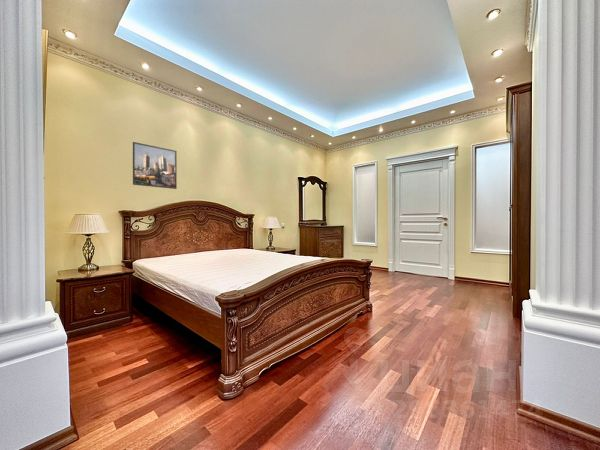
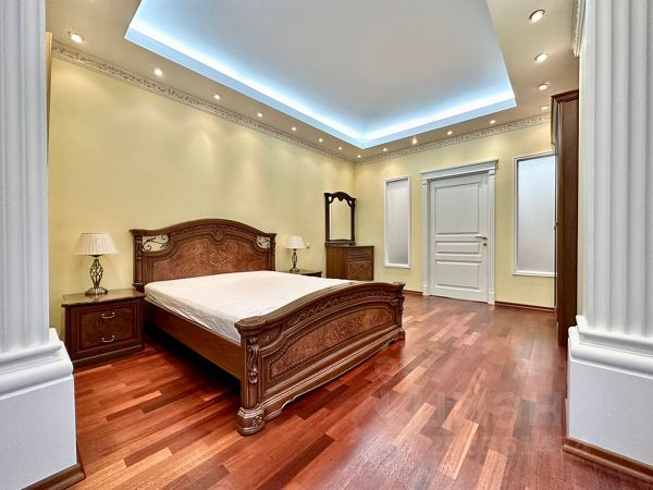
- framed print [132,141,178,190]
